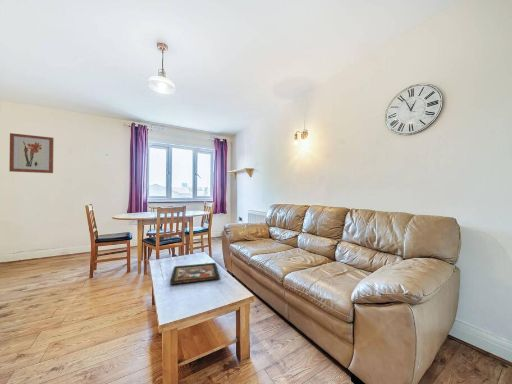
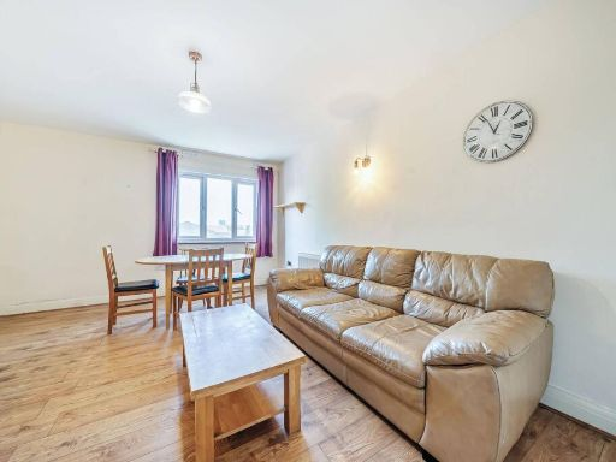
- decorative tray [169,262,221,285]
- wall art [8,132,55,174]
